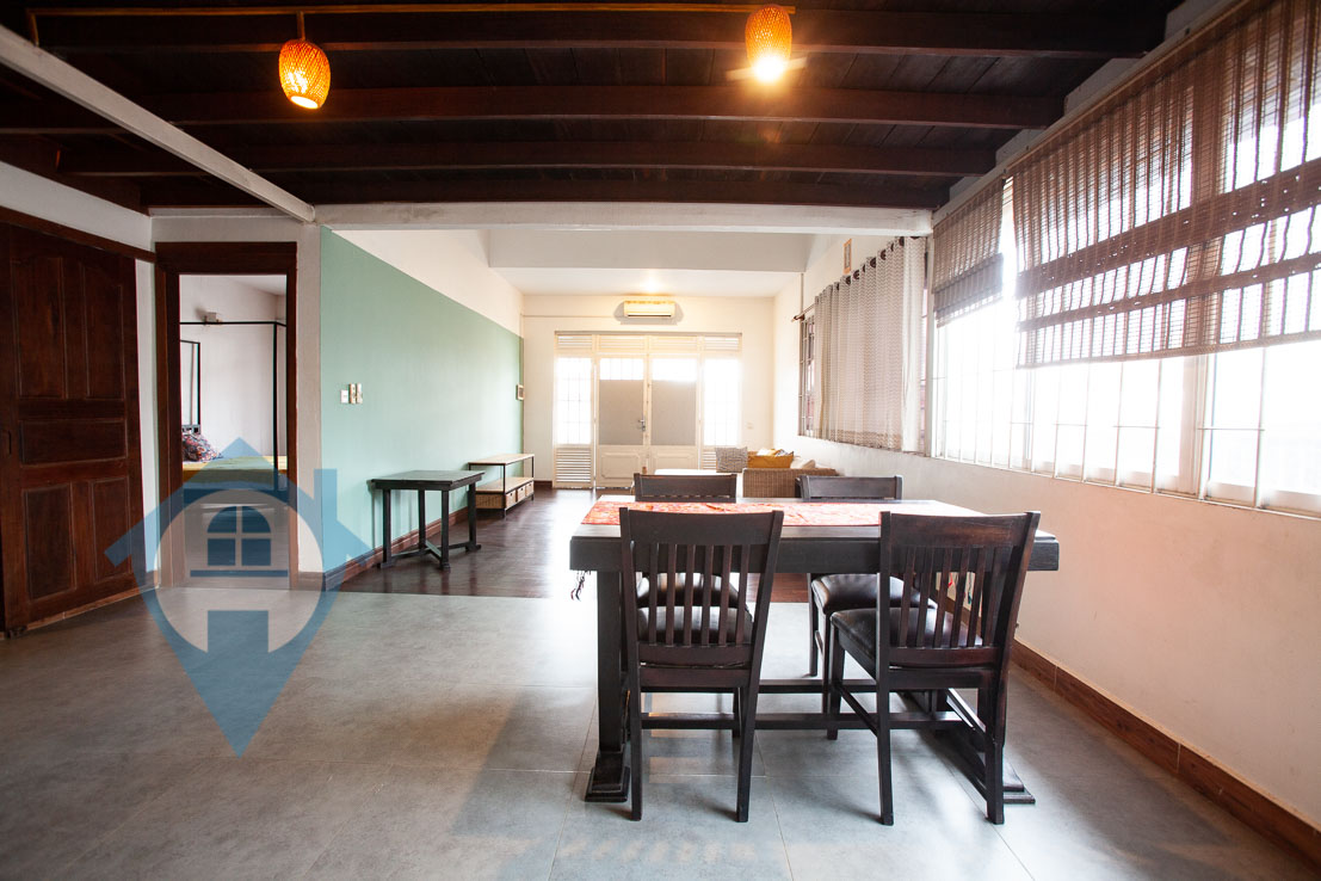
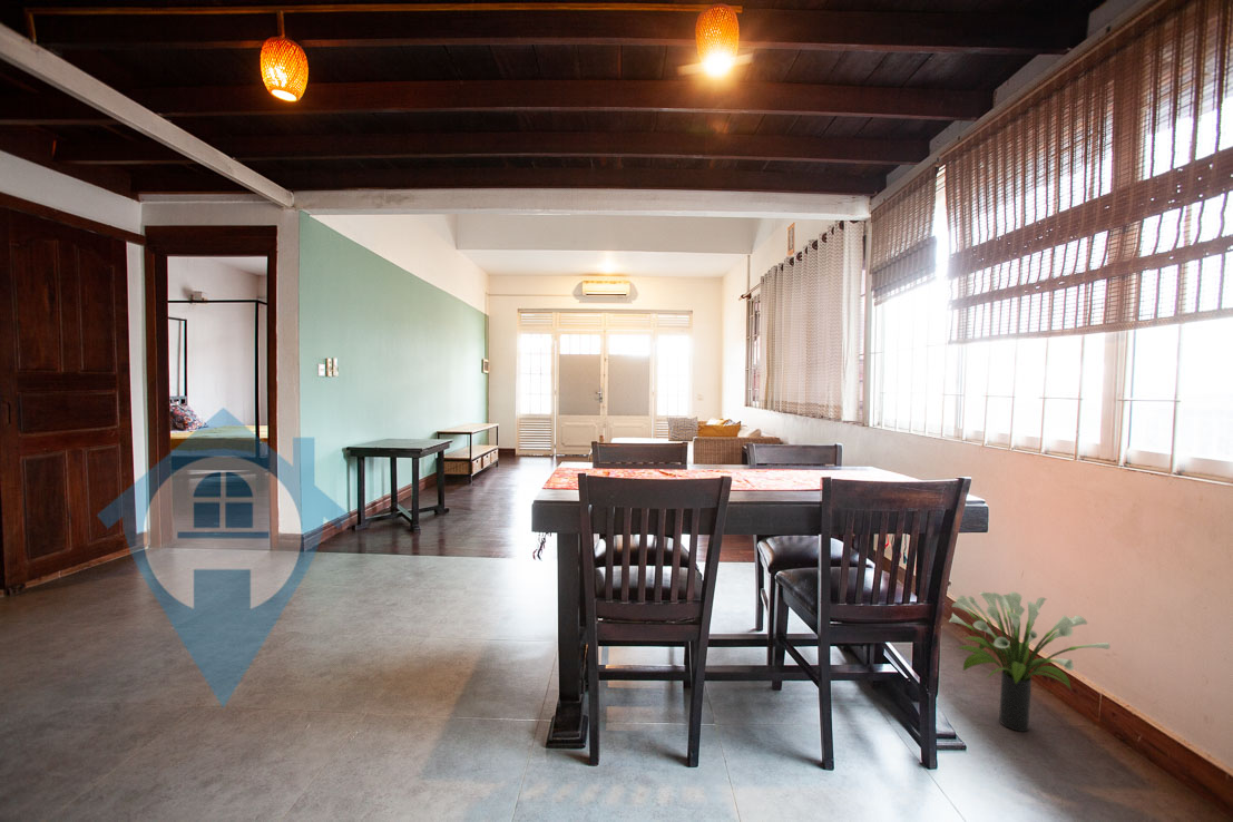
+ potted plant [948,589,1110,733]
